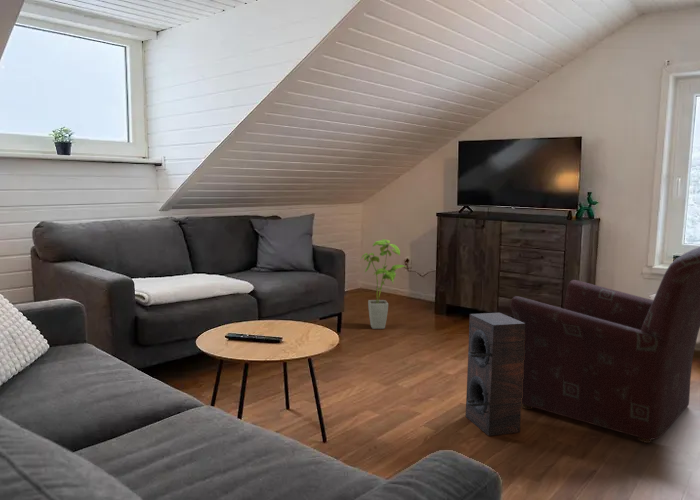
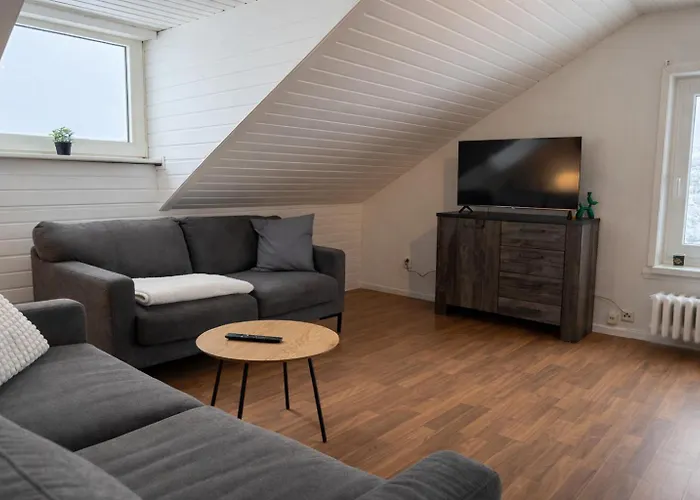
- armchair [510,246,700,444]
- speaker [465,312,525,437]
- house plant [359,238,408,330]
